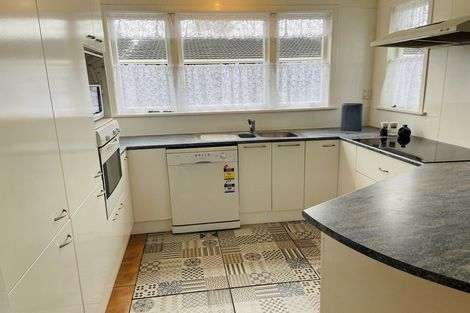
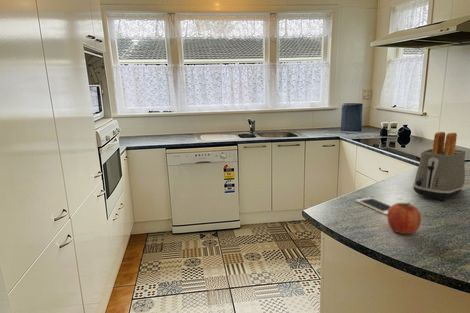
+ cell phone [355,196,392,216]
+ fruit [386,202,422,235]
+ toaster [412,131,466,203]
